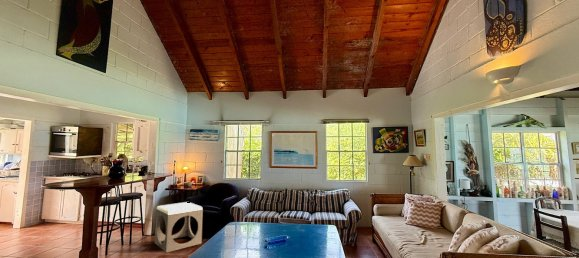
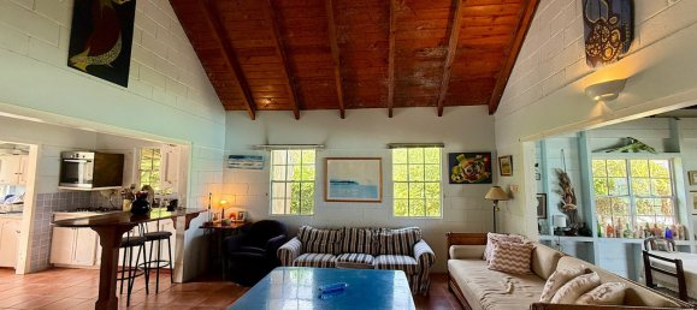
- footstool [154,201,204,253]
